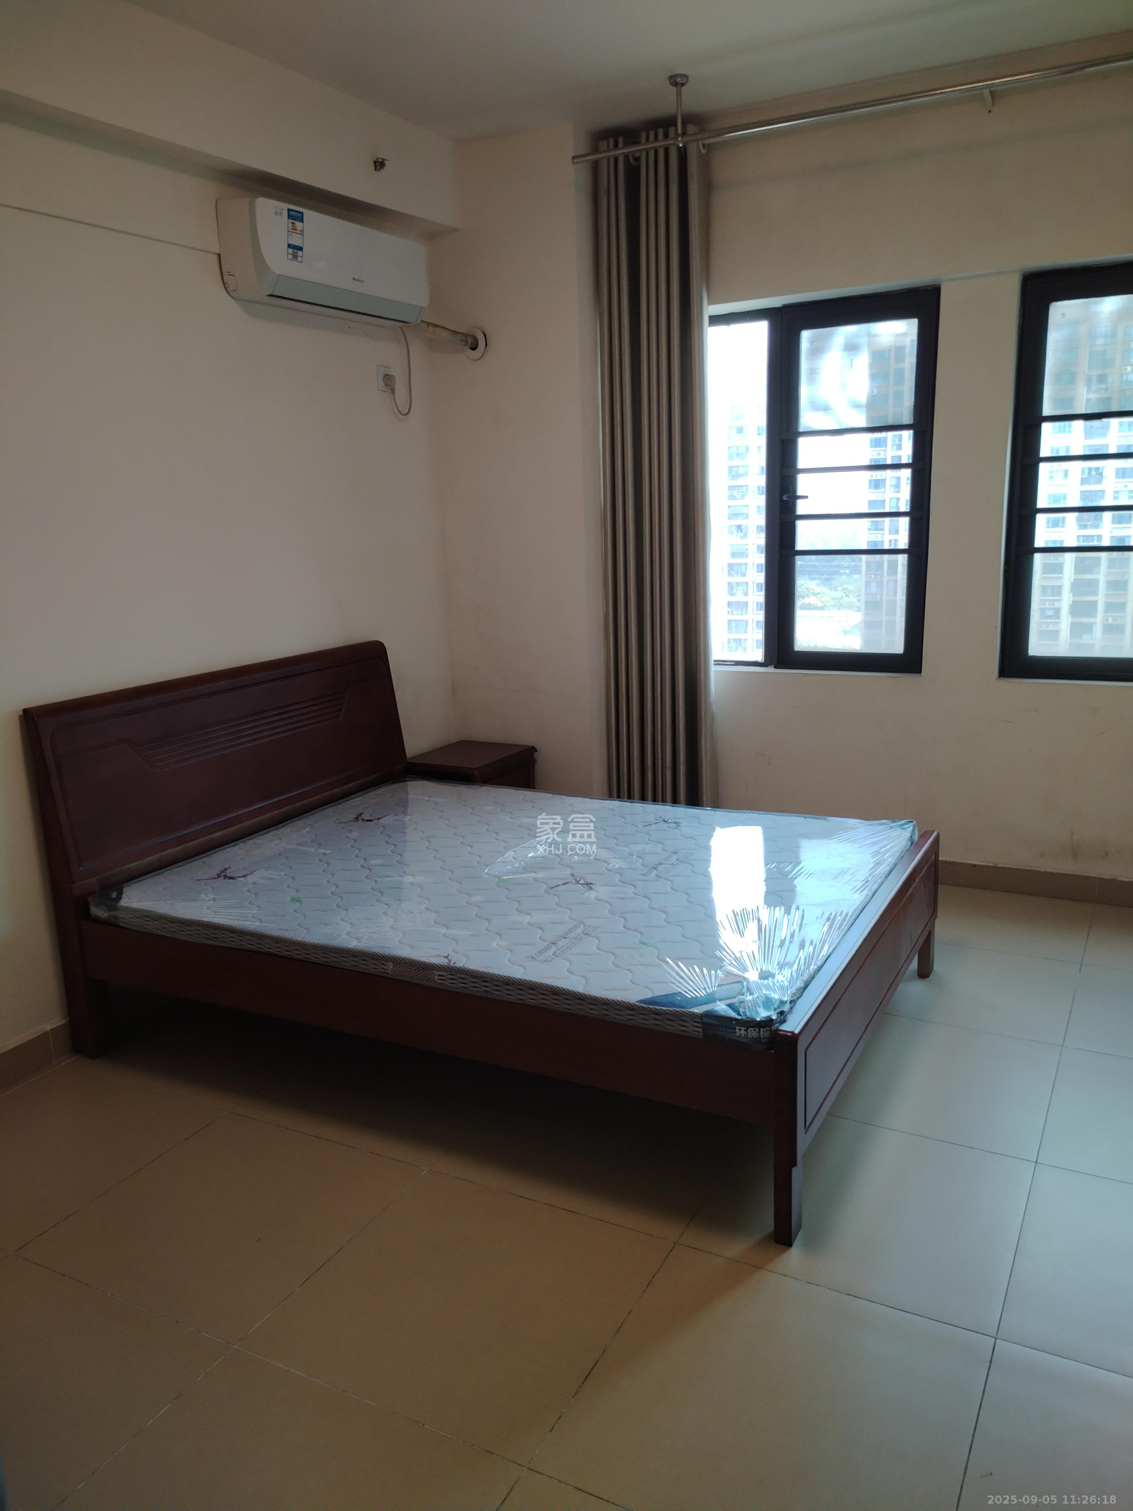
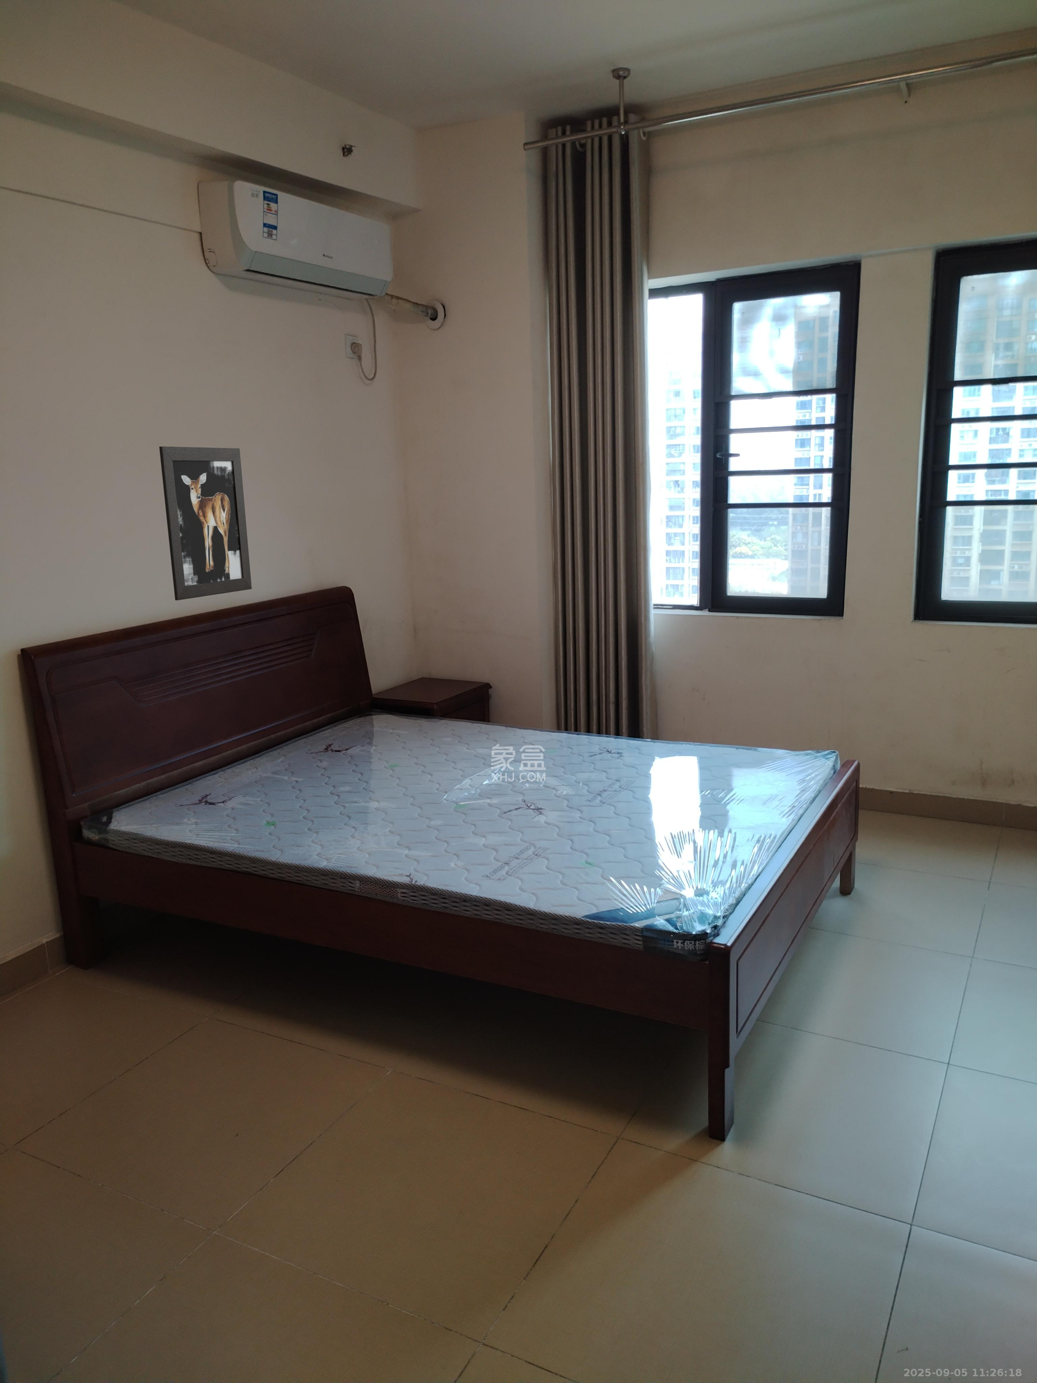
+ wall art [159,446,252,601]
